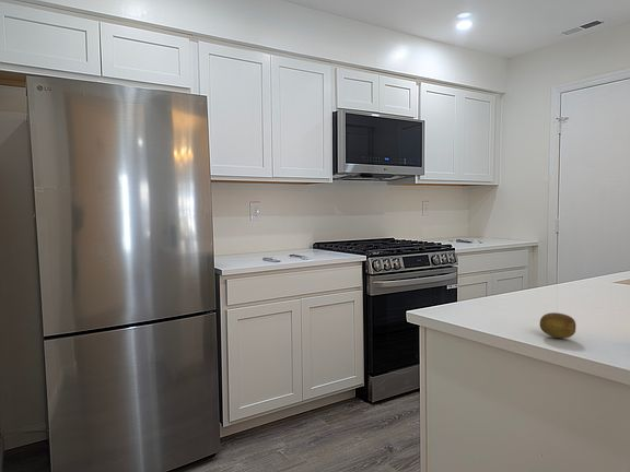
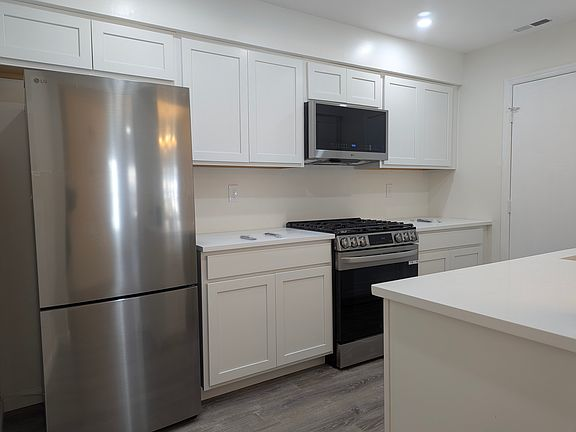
- fruit [539,311,578,339]
